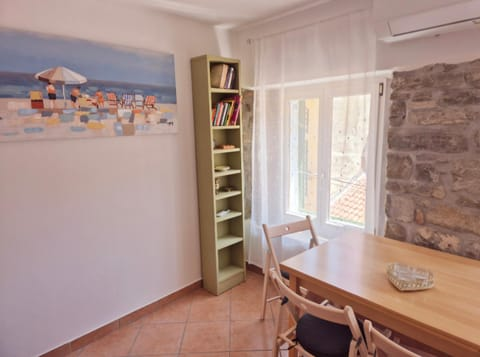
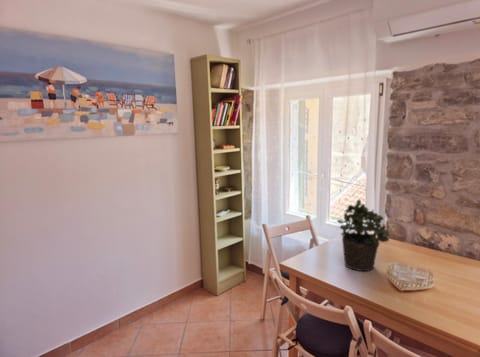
+ potted plant [336,199,391,272]
